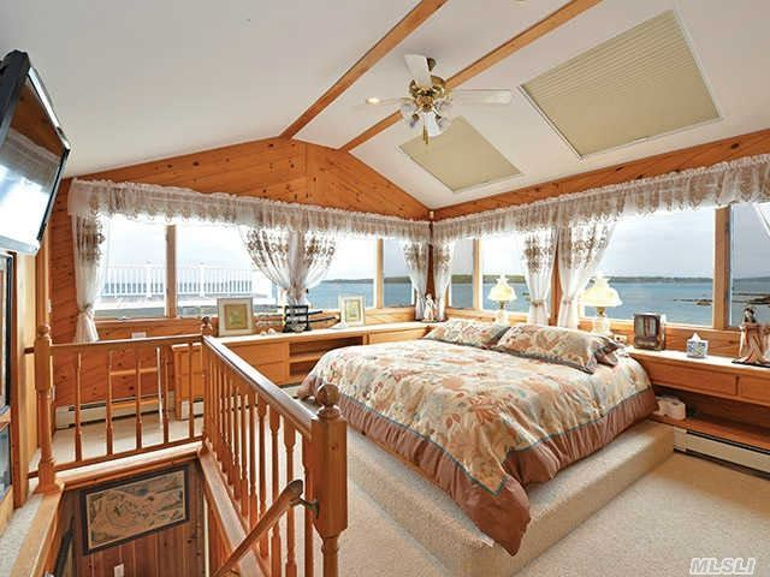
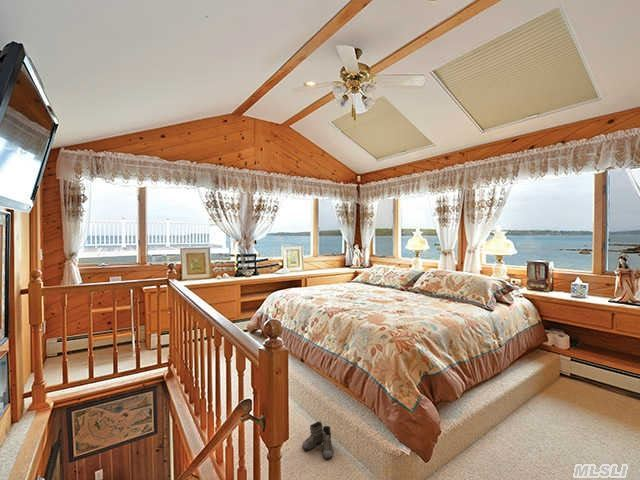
+ boots [301,421,335,460]
